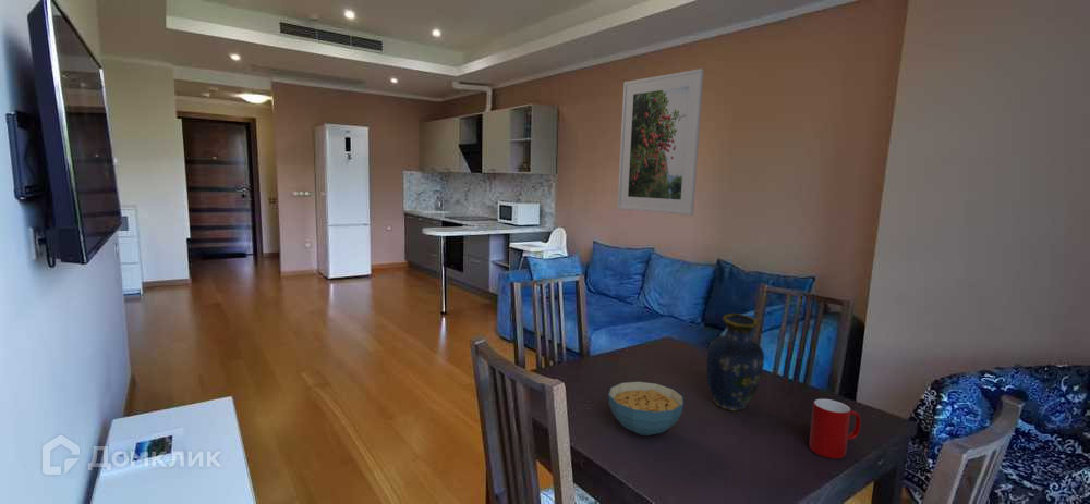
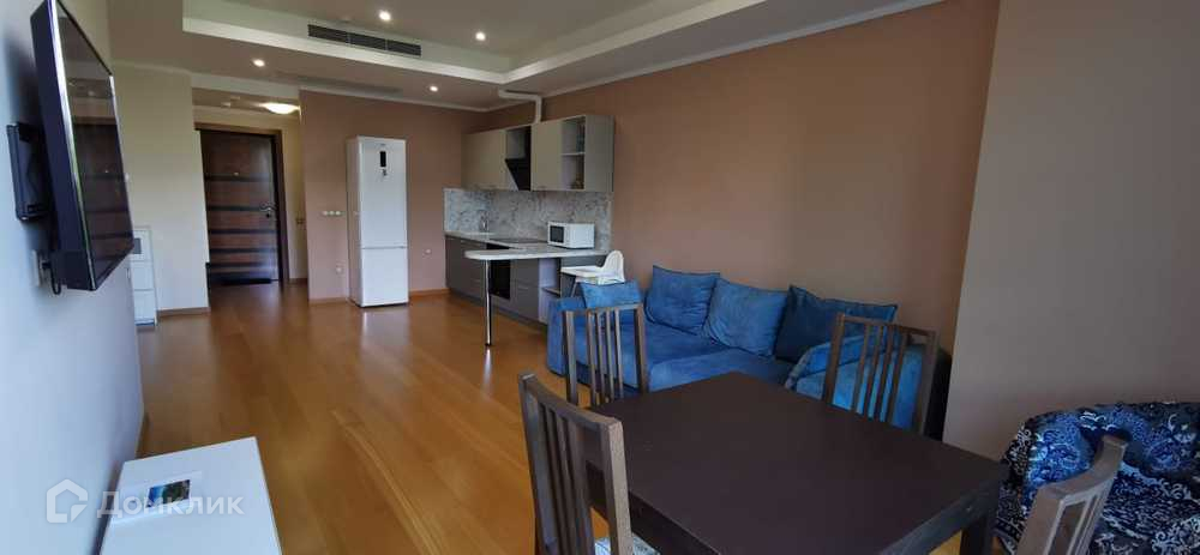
- vase [705,312,765,413]
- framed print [617,67,704,217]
- cup [808,398,861,459]
- cereal bowl [607,381,685,437]
